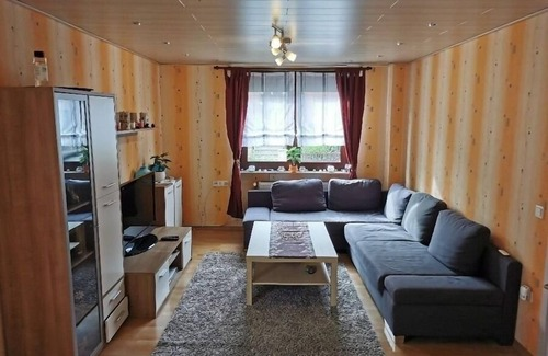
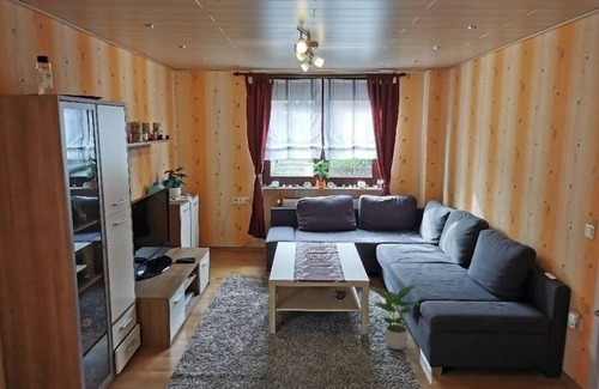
+ potted plant [374,284,420,351]
